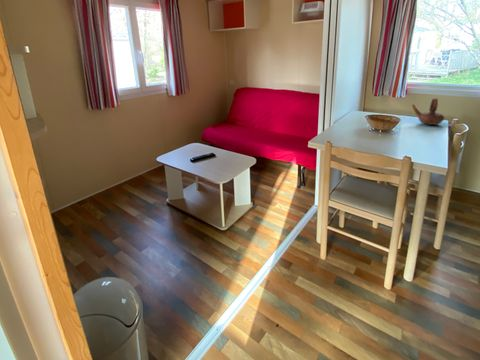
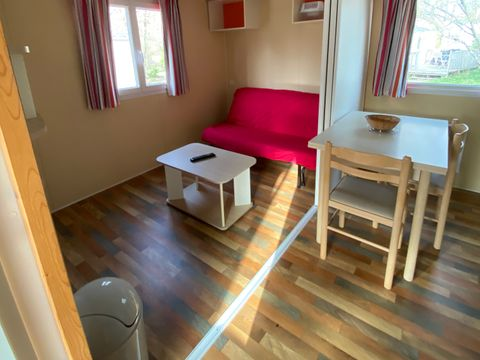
- teapot [411,97,445,126]
